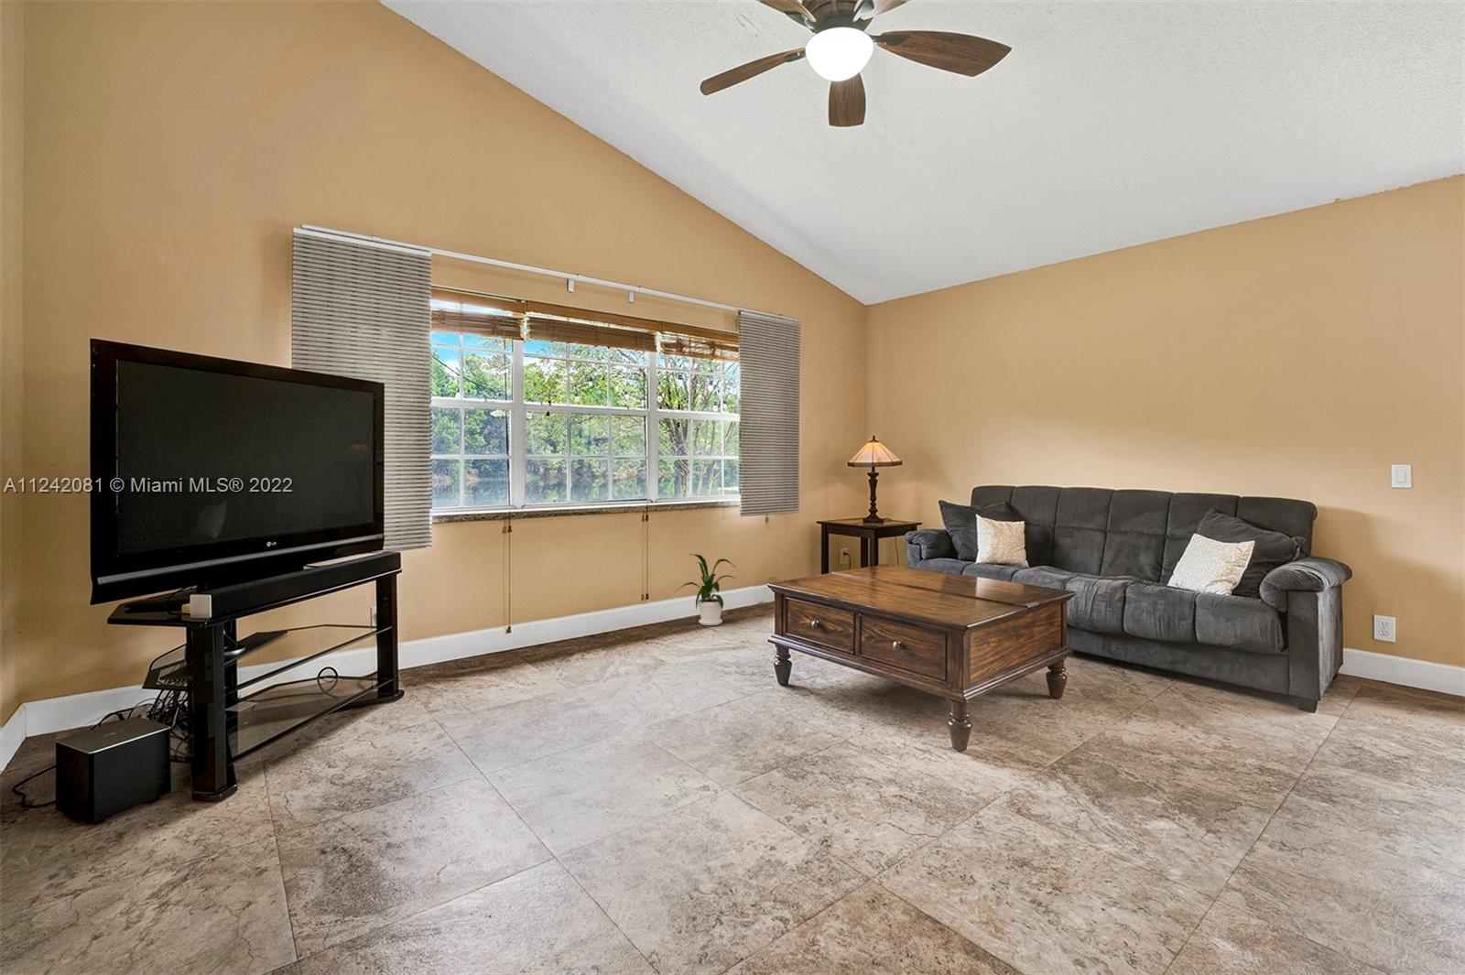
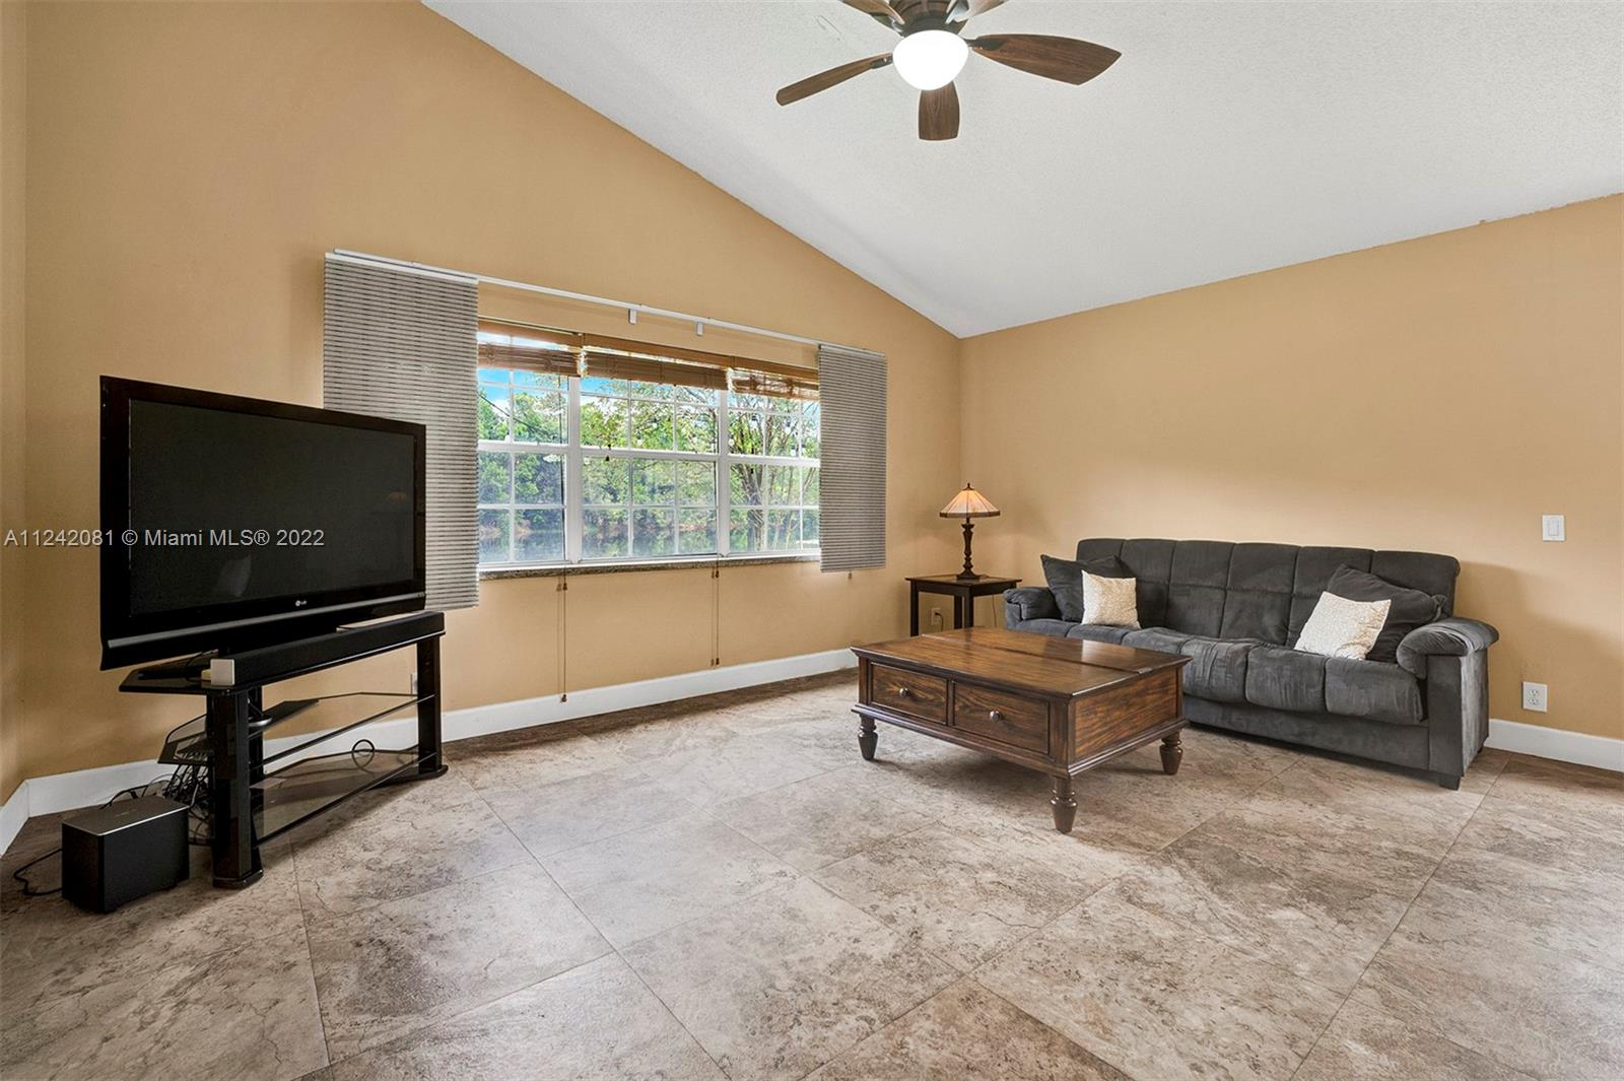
- house plant [674,553,737,626]
